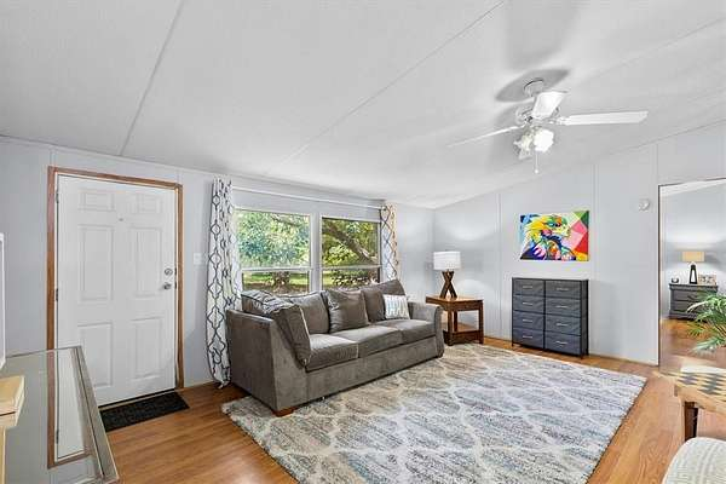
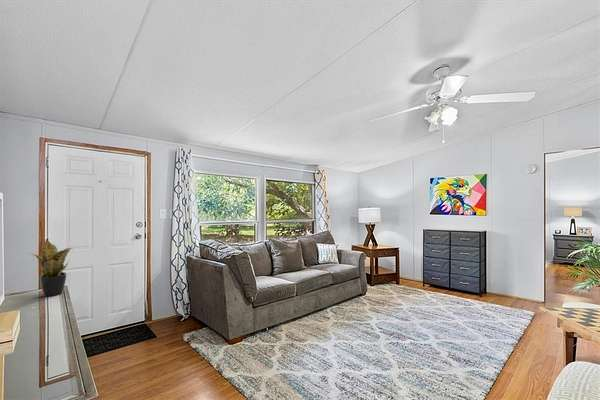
+ potted plant [28,239,73,297]
